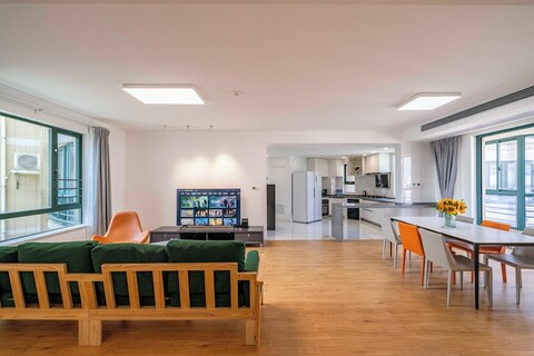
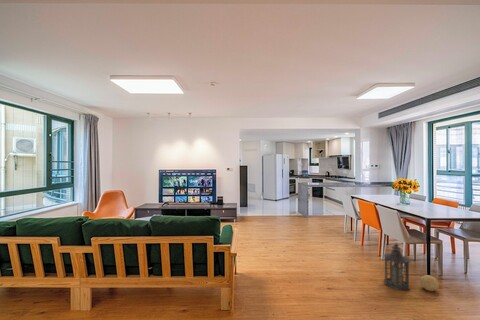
+ decorative ball [419,274,440,292]
+ lantern [383,243,410,291]
